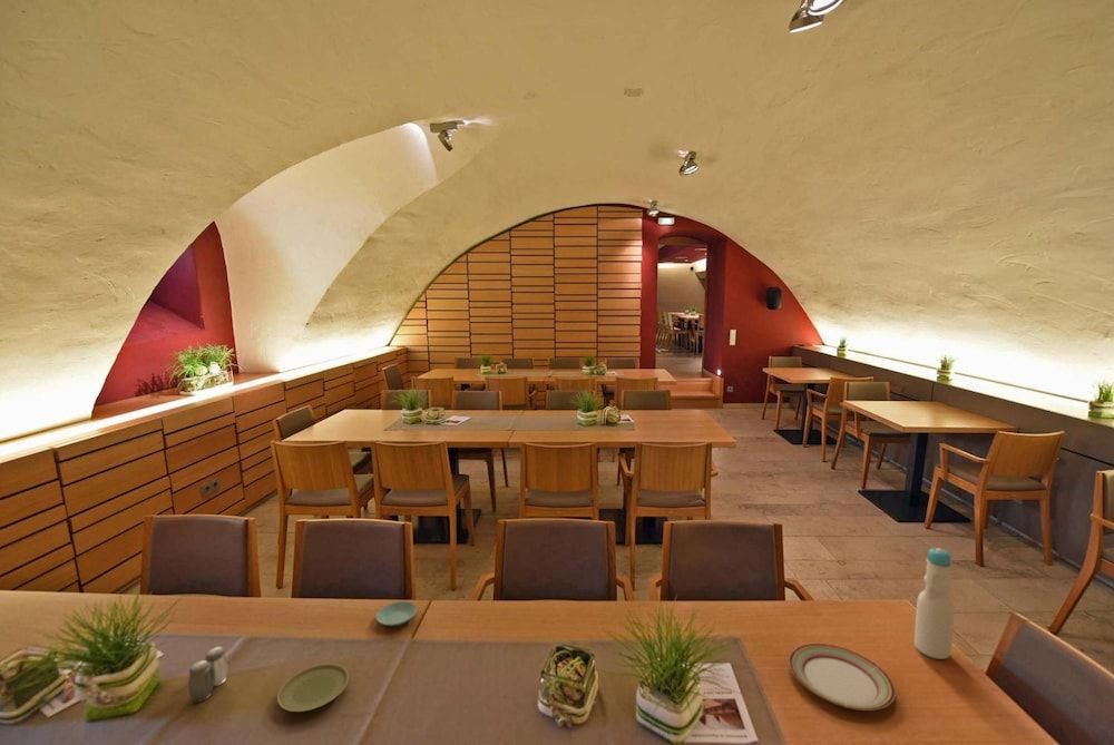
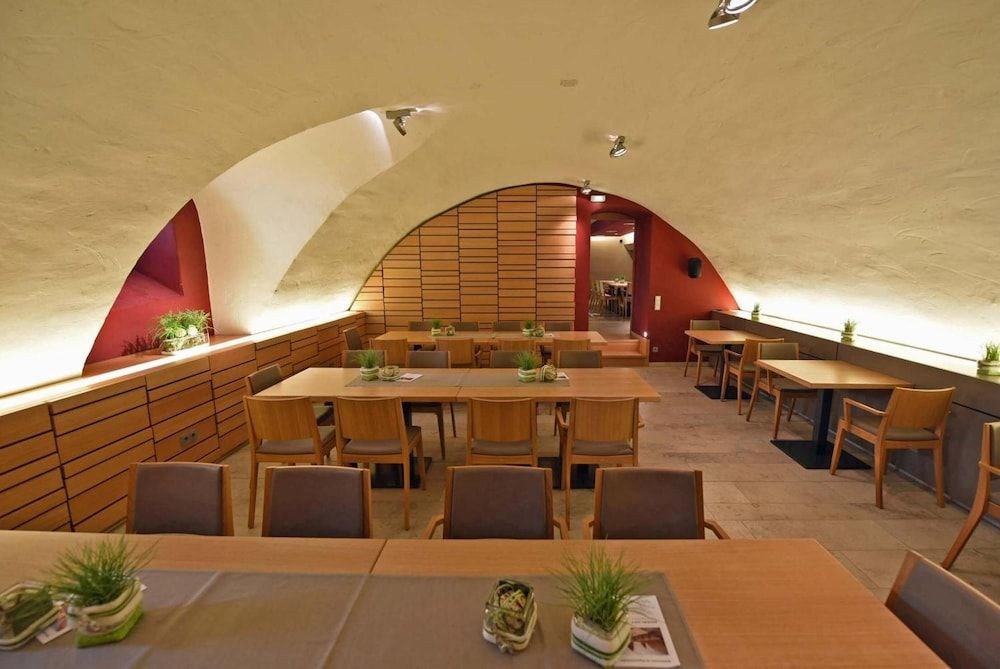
- plate [276,663,350,713]
- salt and pepper shaker [187,646,229,704]
- plate [788,643,897,712]
- bottle [913,547,956,660]
- saucer [375,600,418,627]
